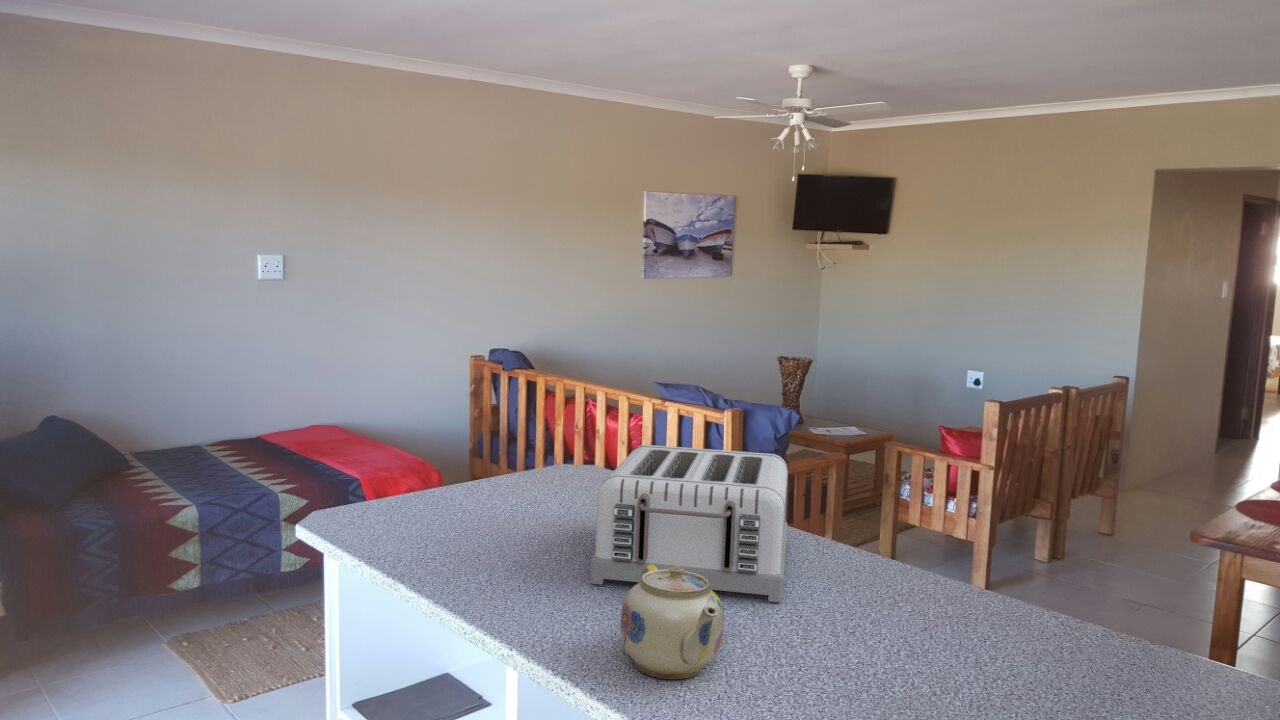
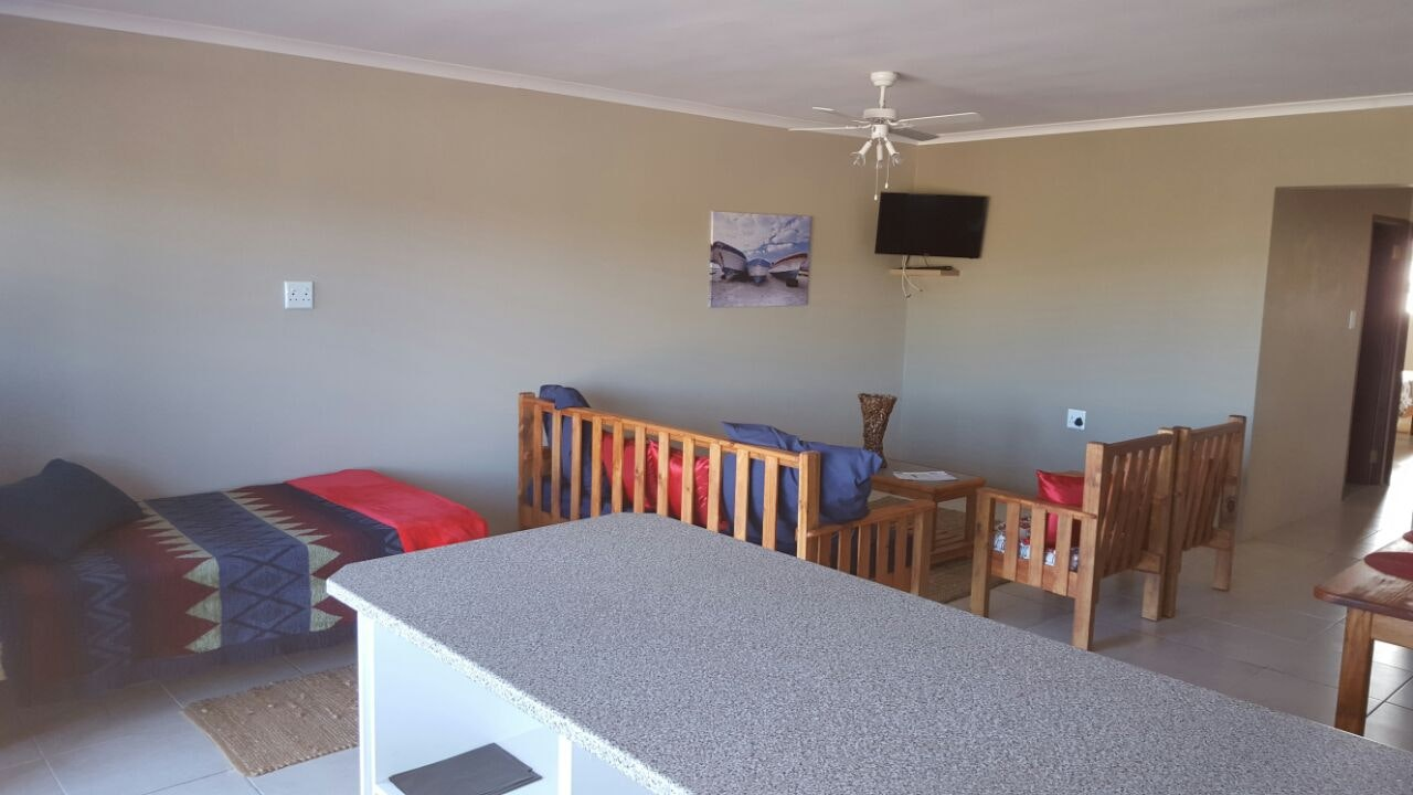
- teapot [619,564,725,680]
- toaster [589,444,789,603]
